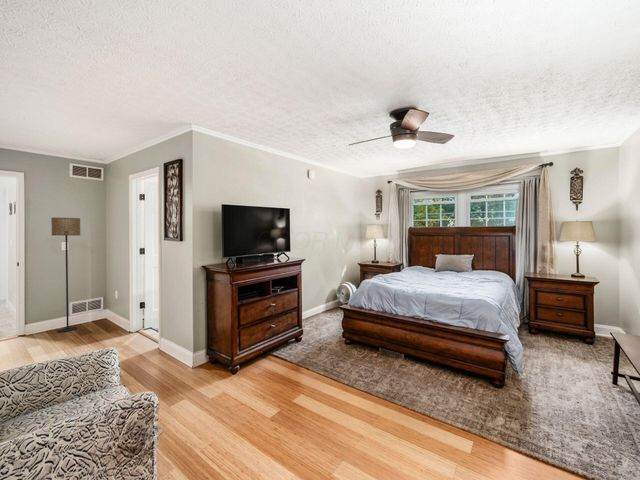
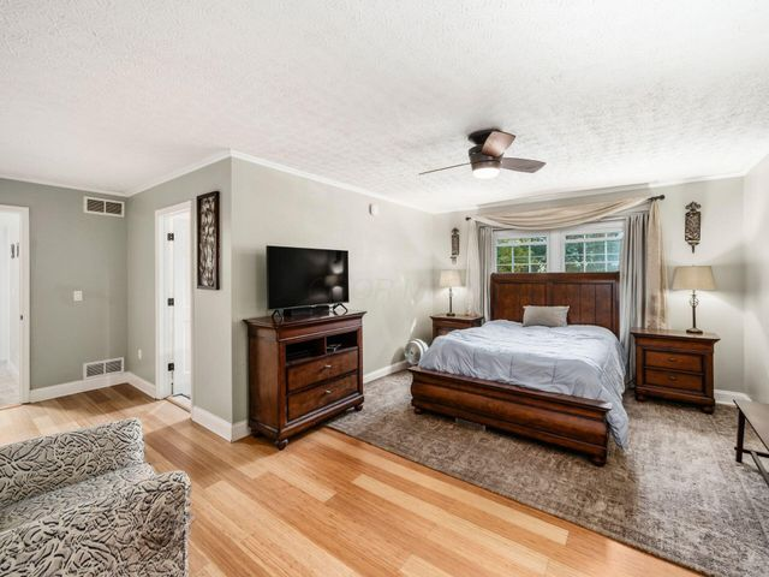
- floor lamp [50,217,81,333]
